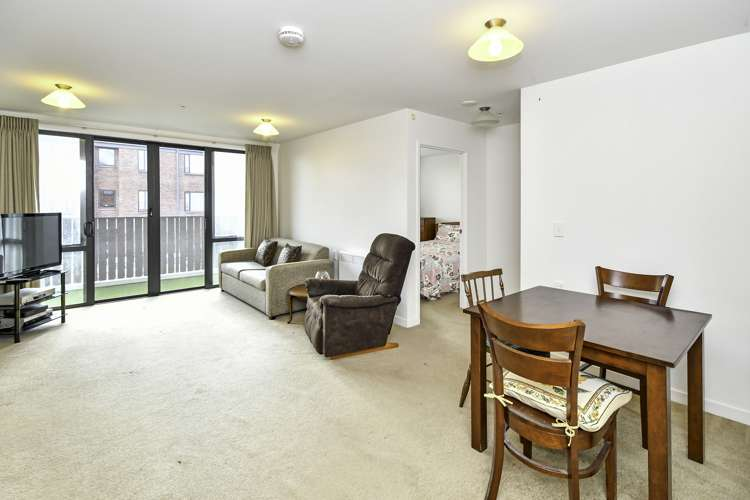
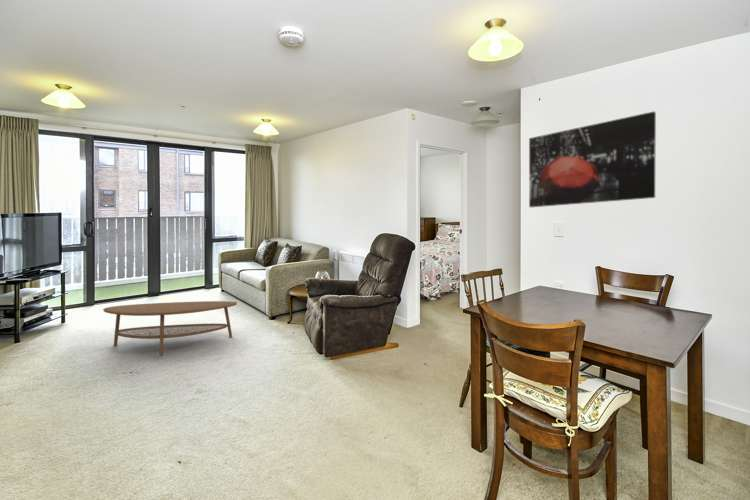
+ coffee table [102,300,238,357]
+ wall art [528,110,657,208]
